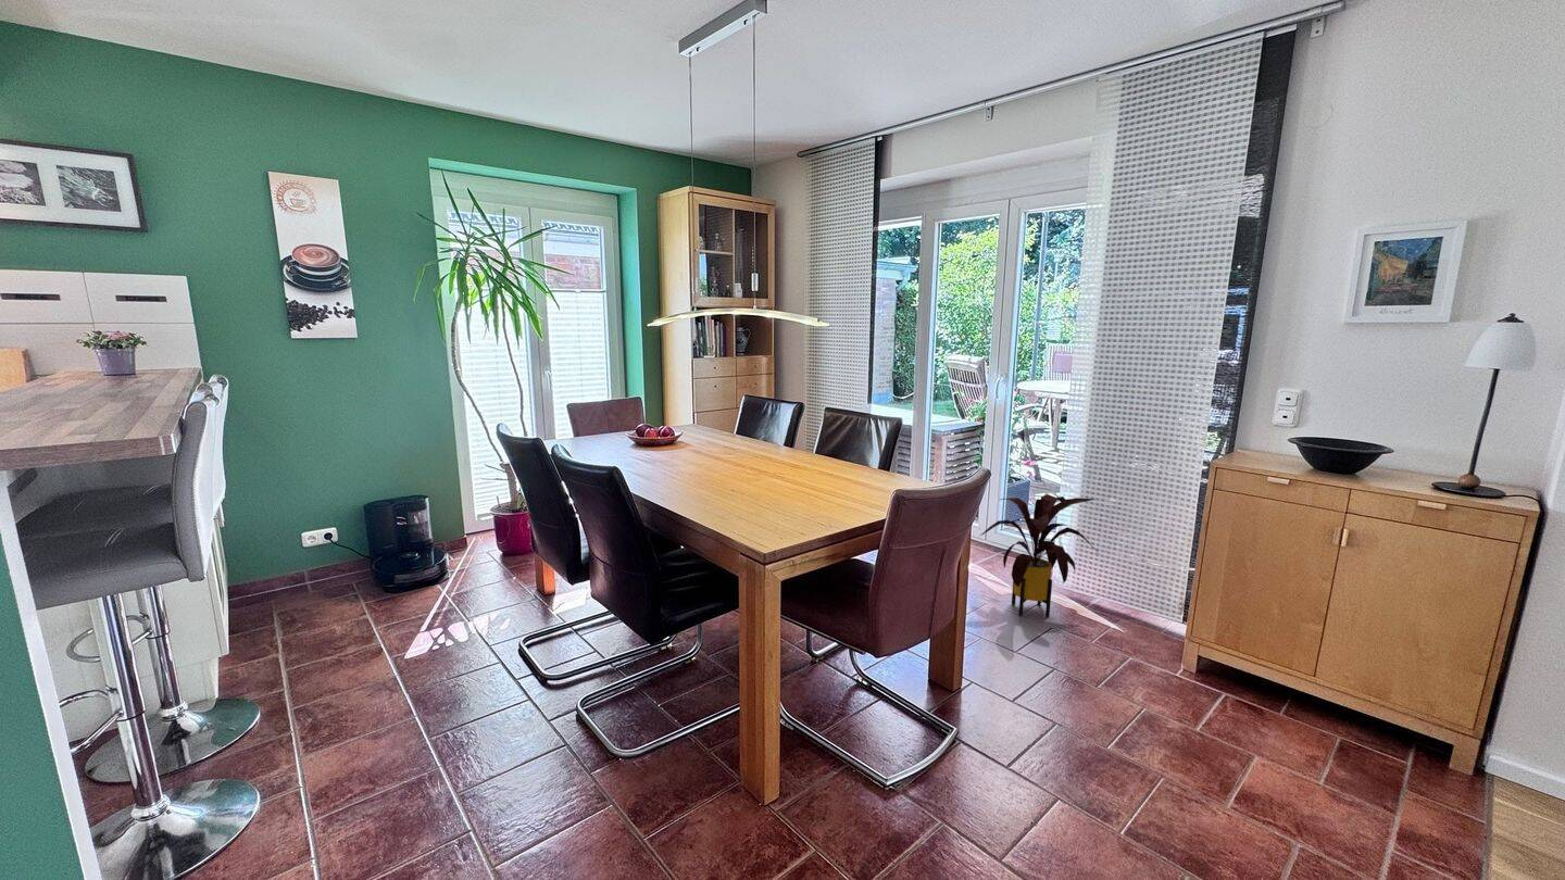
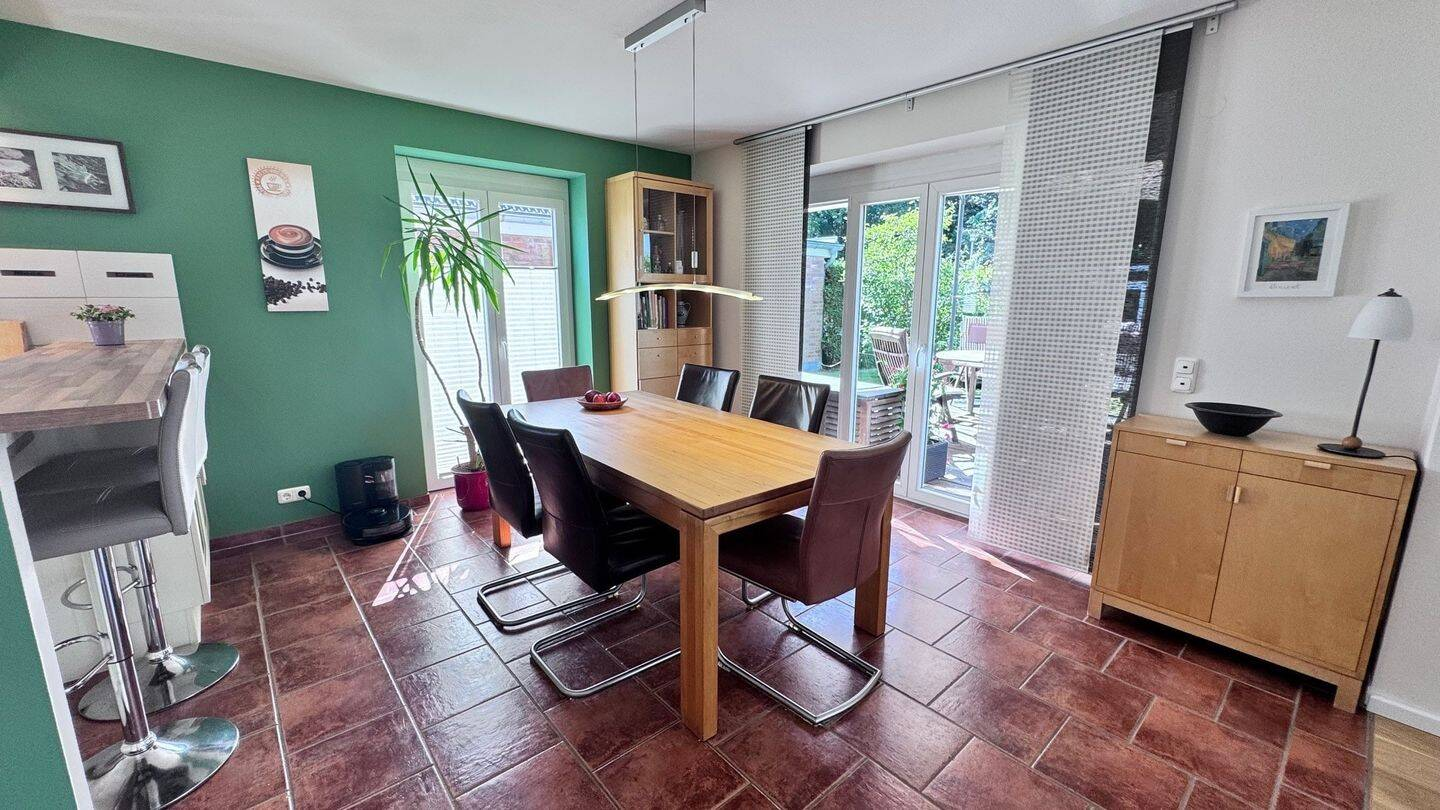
- house plant [979,493,1100,618]
